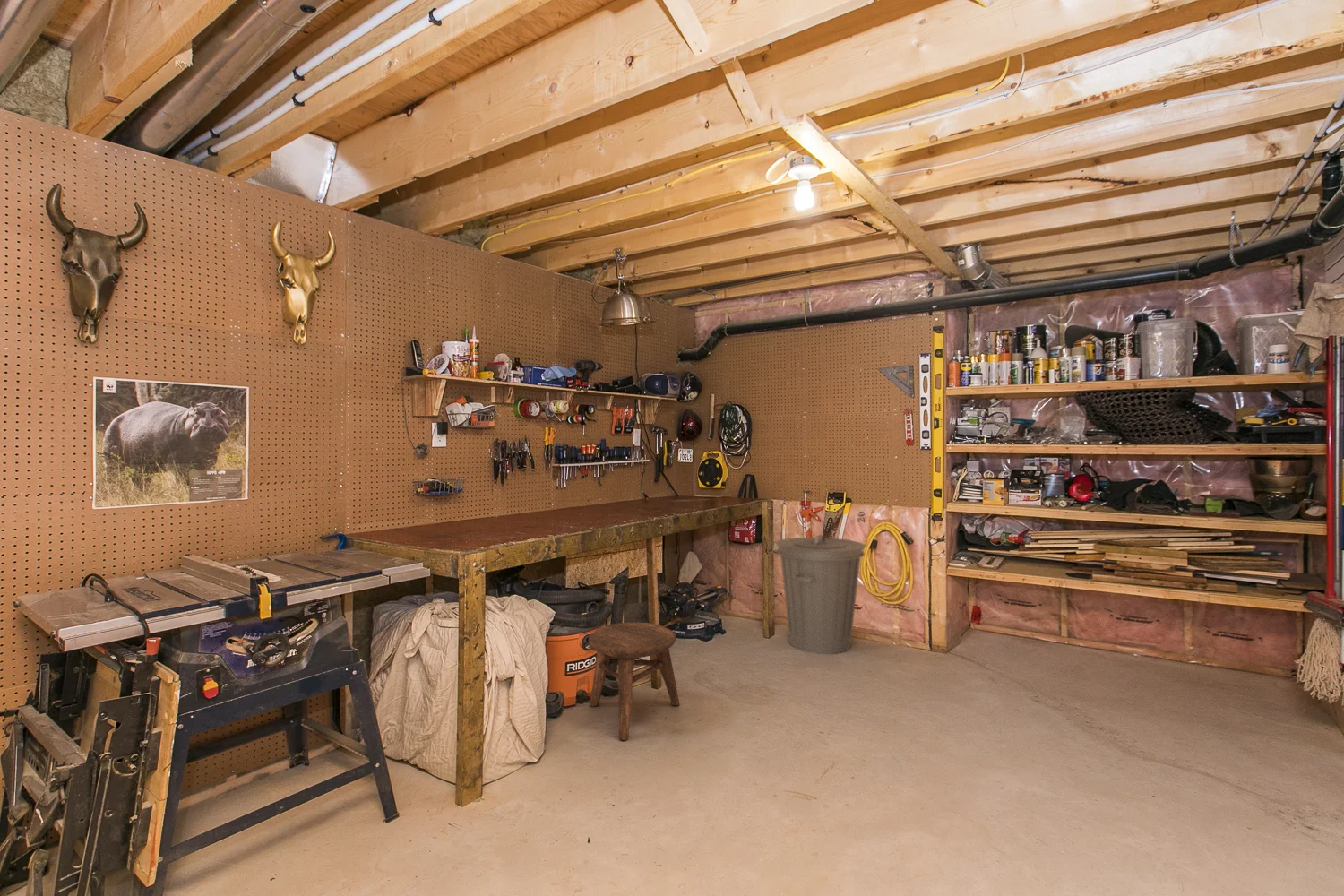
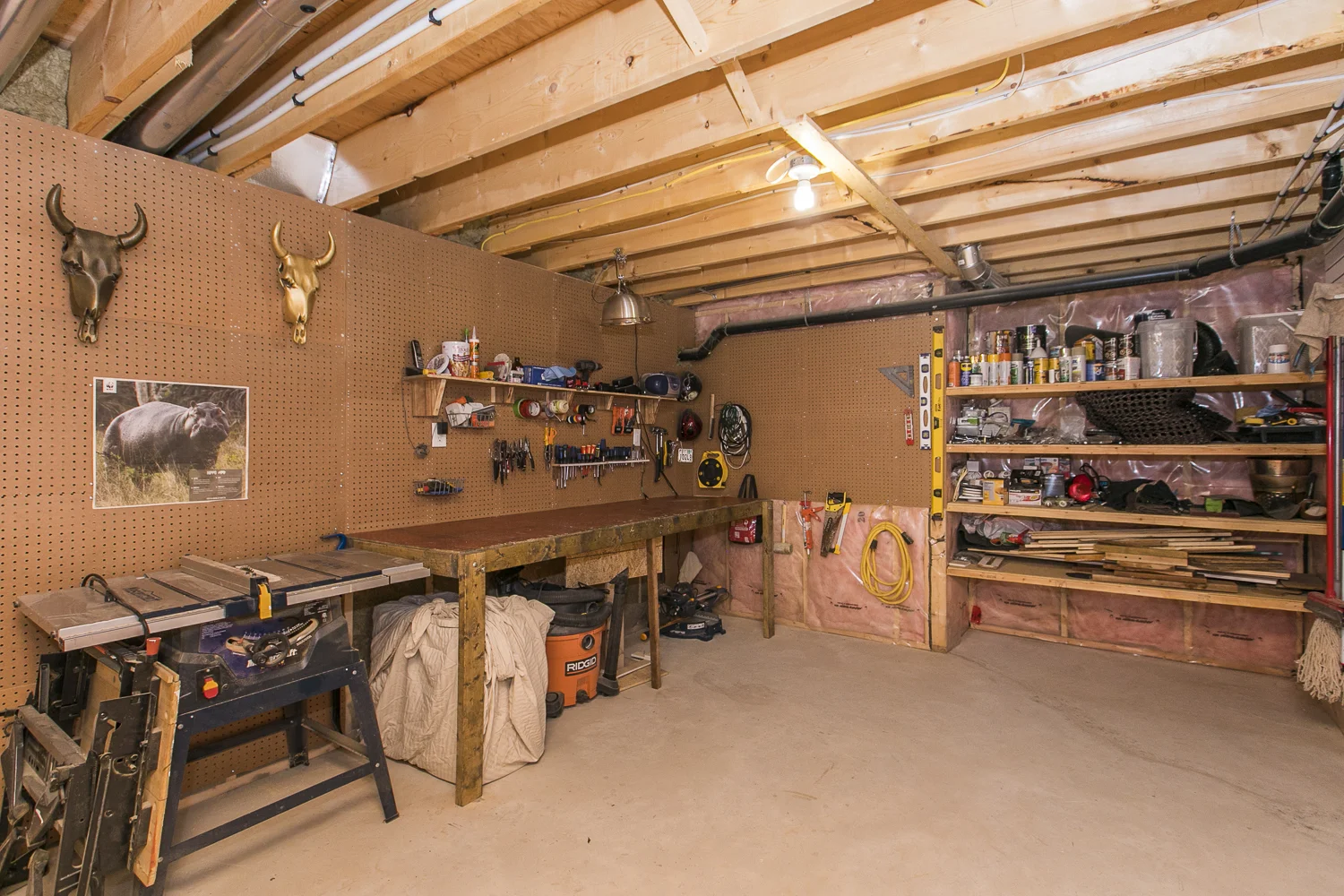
- trash can [775,534,866,655]
- stool [588,622,680,741]
